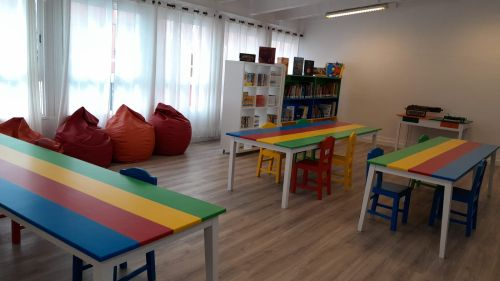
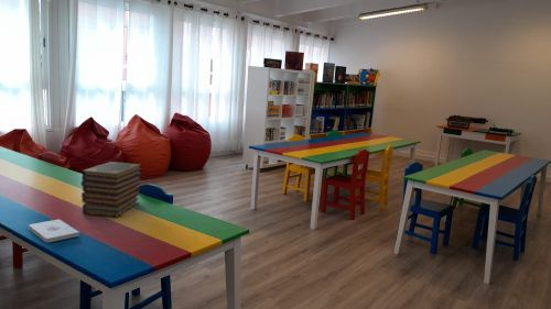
+ book stack [80,161,142,218]
+ notepad [28,218,80,243]
